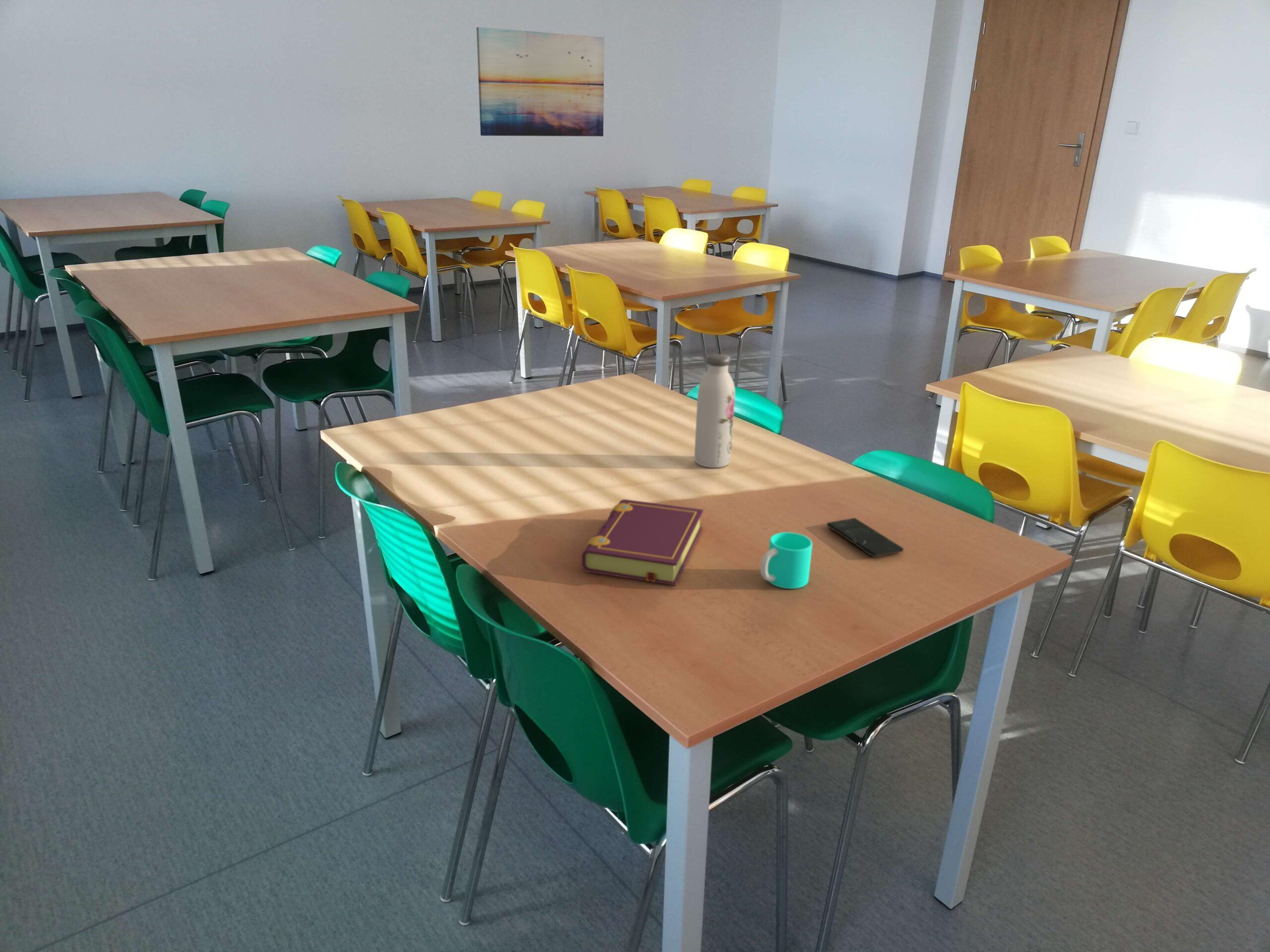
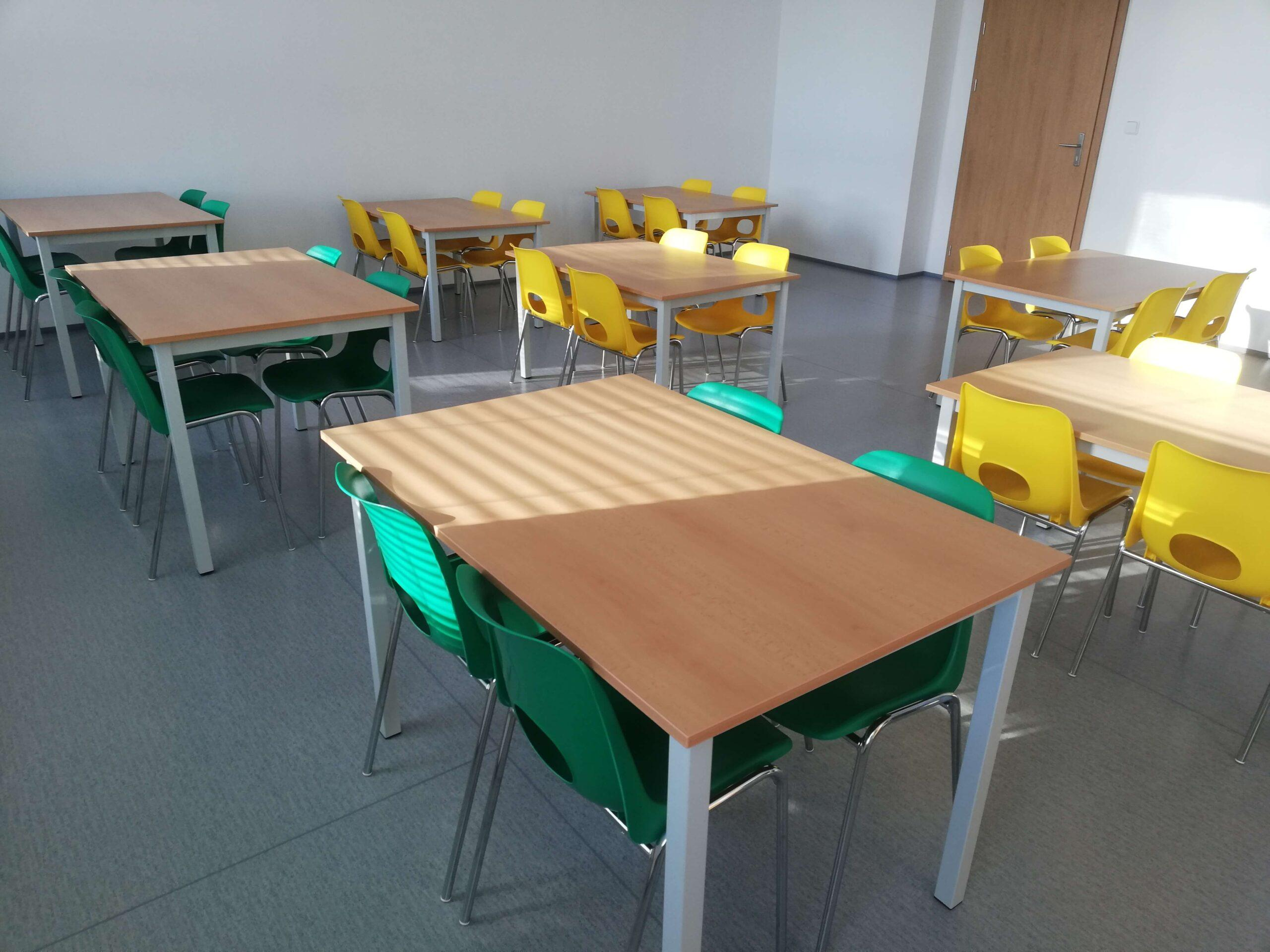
- wall art [476,27,605,137]
- smartphone [826,518,904,558]
- cup [760,532,813,589]
- book [581,499,704,586]
- water bottle [694,354,735,468]
